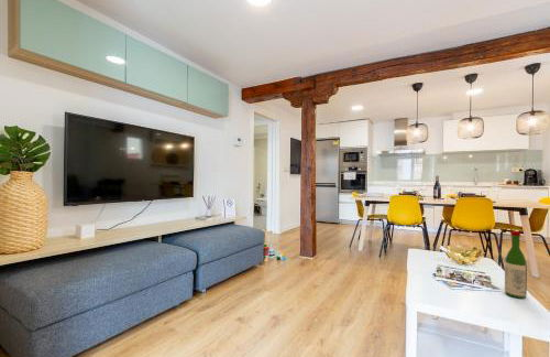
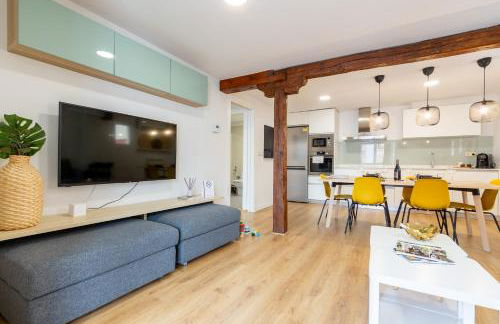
- wine bottle [504,230,528,300]
